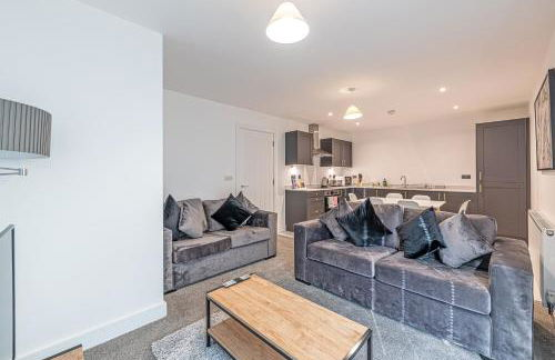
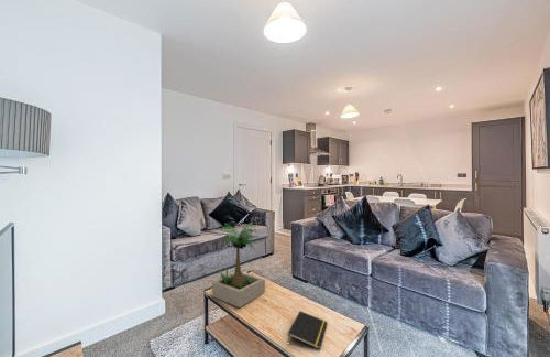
+ notepad [287,310,328,350]
+ potted plant [211,221,266,309]
